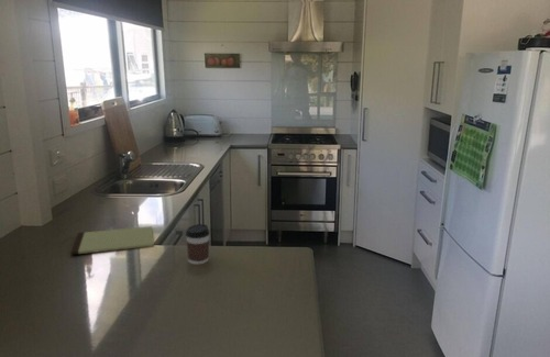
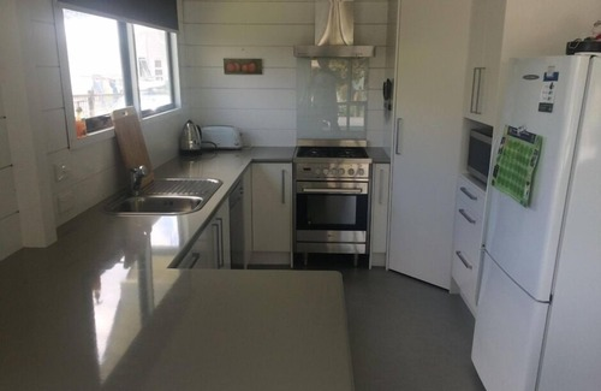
- notepad [69,225,155,256]
- coffee cup [185,223,210,265]
